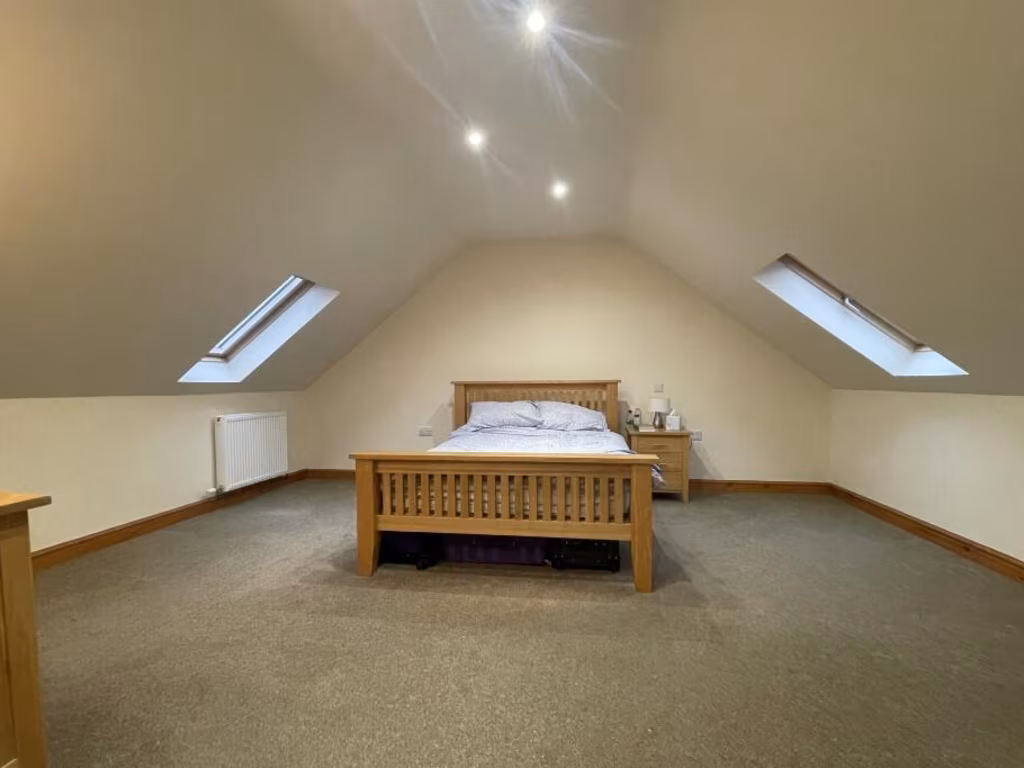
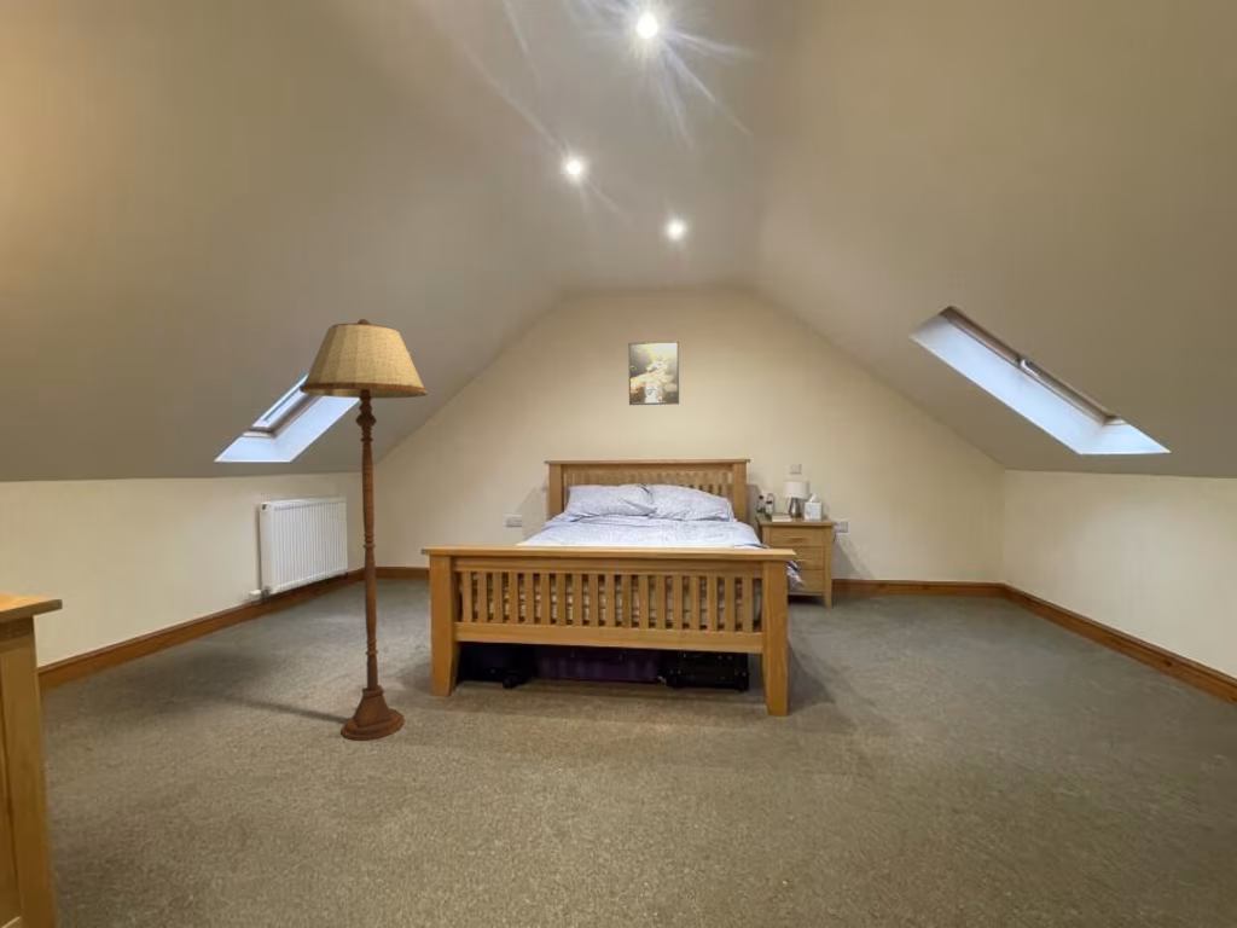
+ floor lamp [298,318,429,742]
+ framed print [627,340,680,406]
